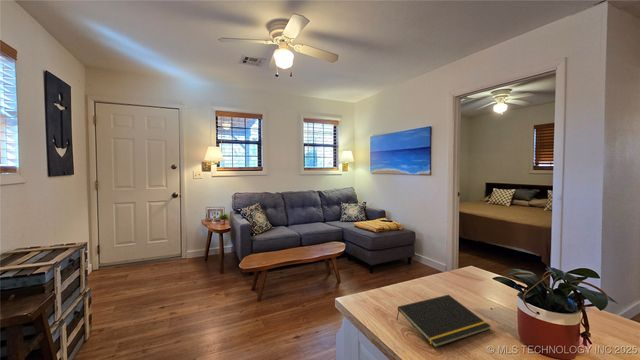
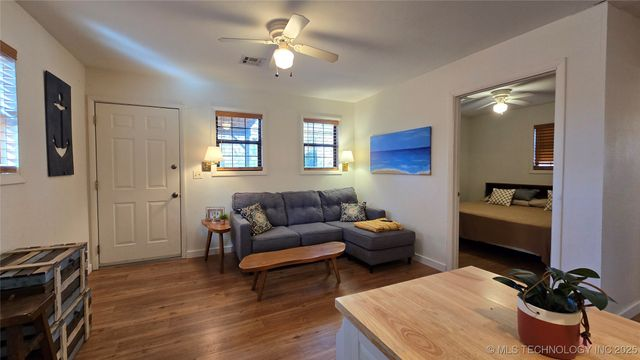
- notepad [396,294,492,349]
